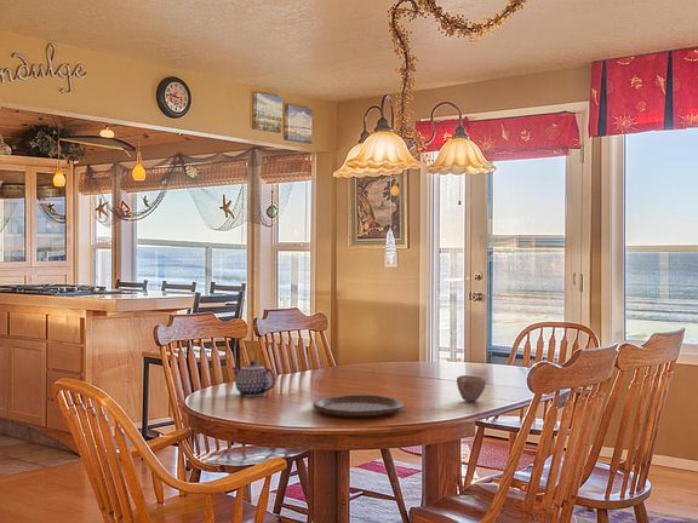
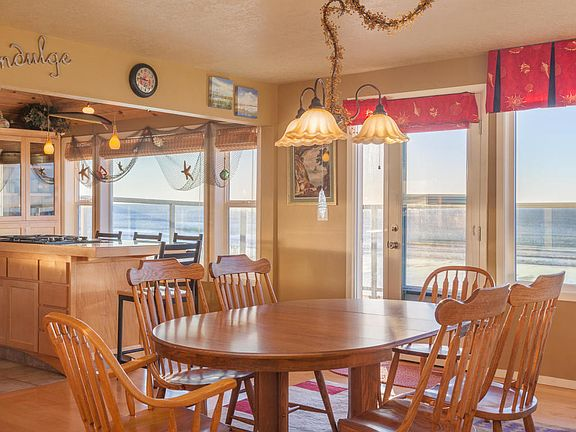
- teapot [230,360,278,397]
- plate [313,393,405,418]
- cup [456,374,487,402]
